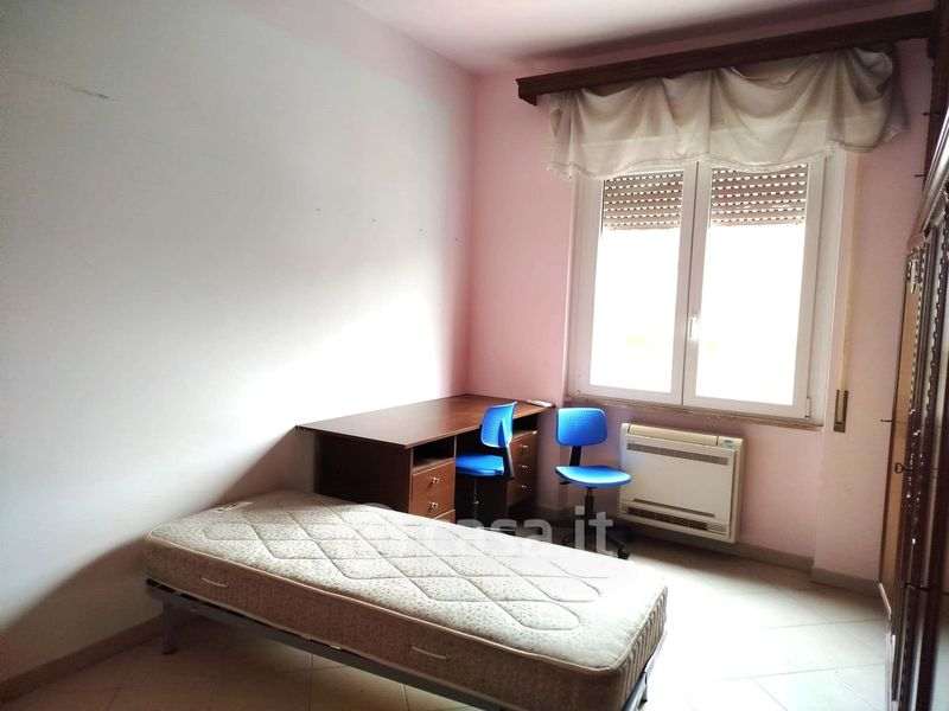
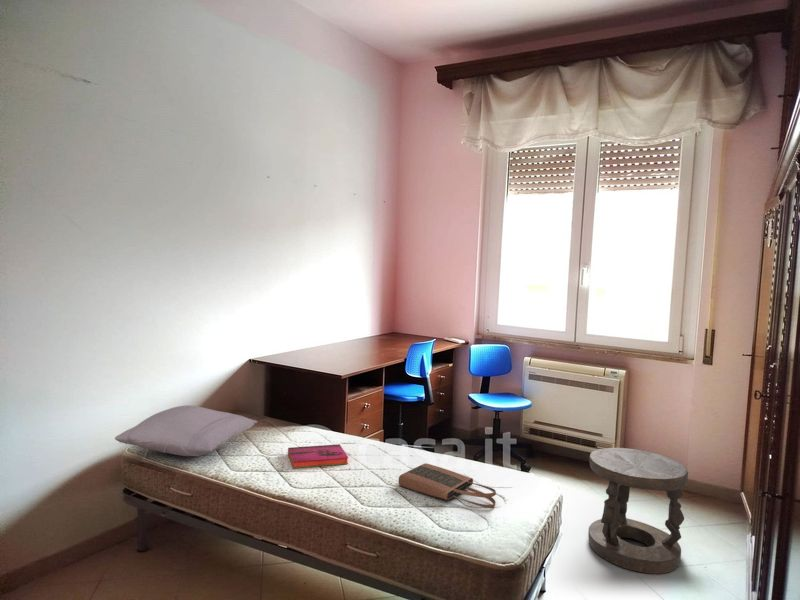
+ tote bag [398,462,497,509]
+ stool [587,447,689,575]
+ pillow [114,404,258,457]
+ hardback book [287,443,349,469]
